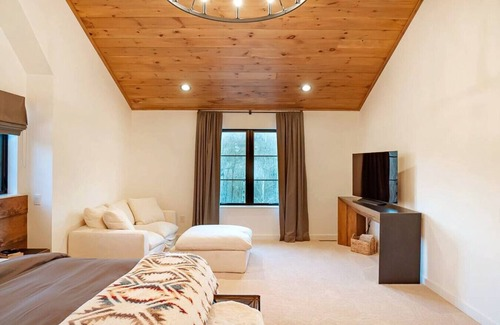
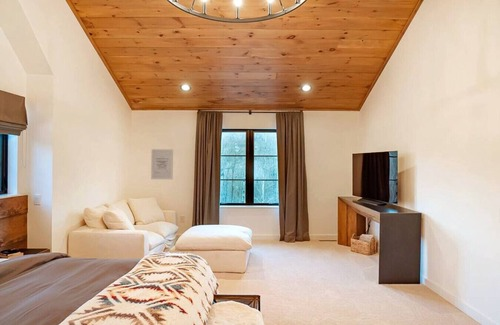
+ wall art [150,148,174,180]
